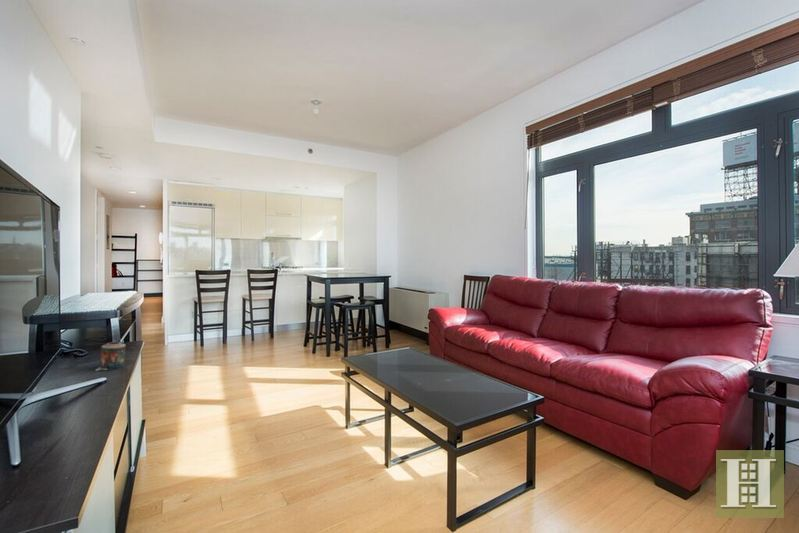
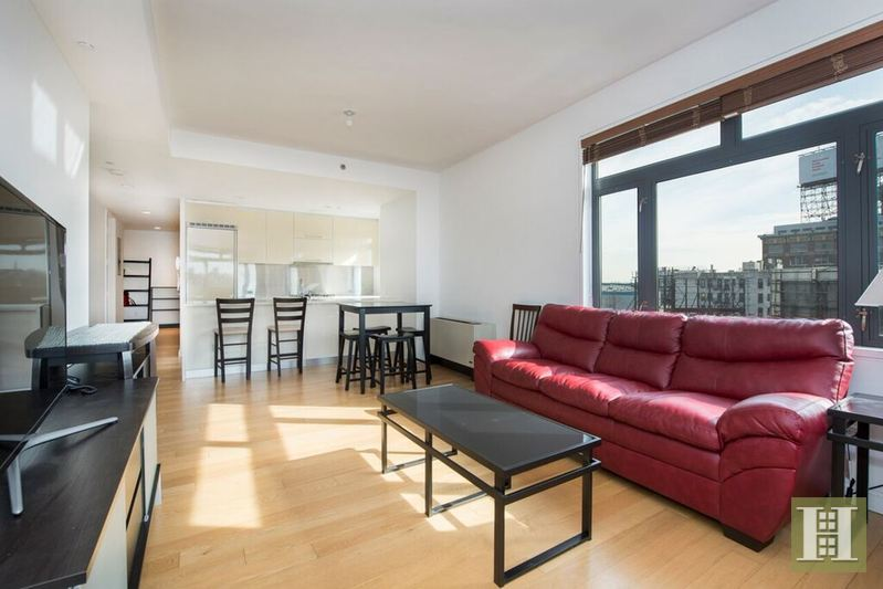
- candle [94,341,127,372]
